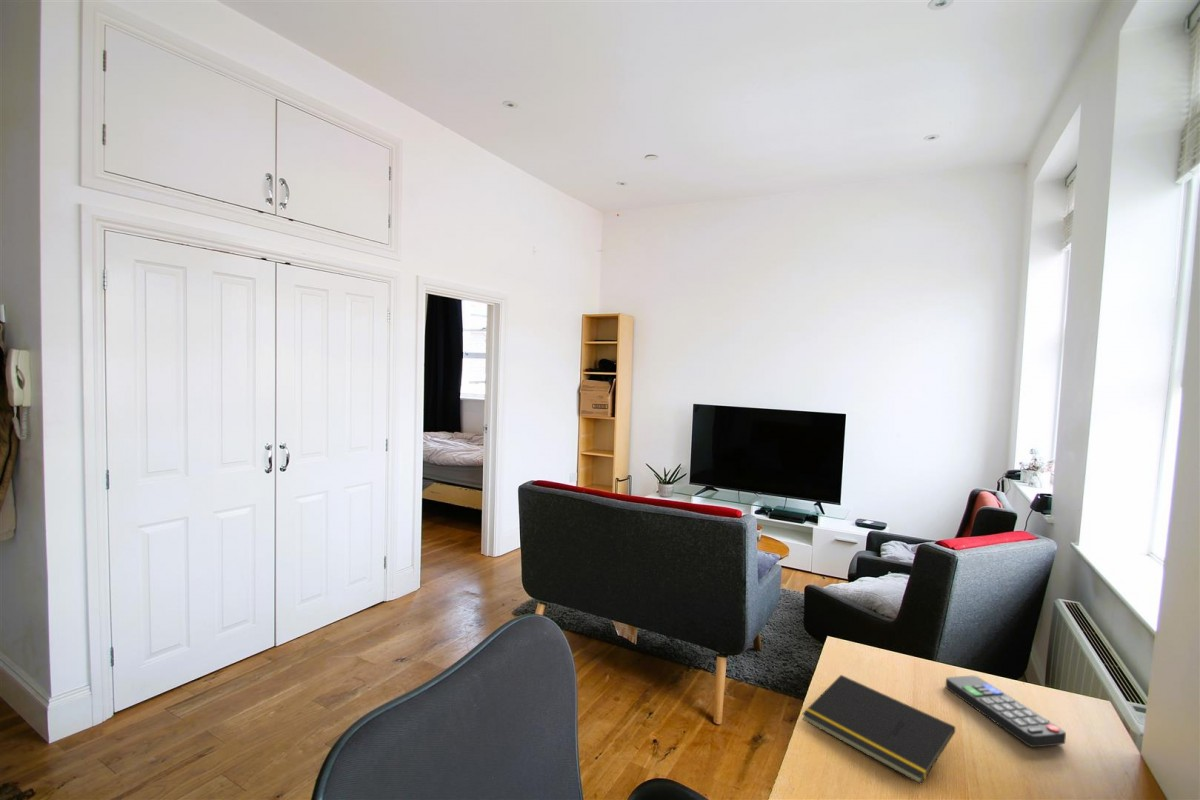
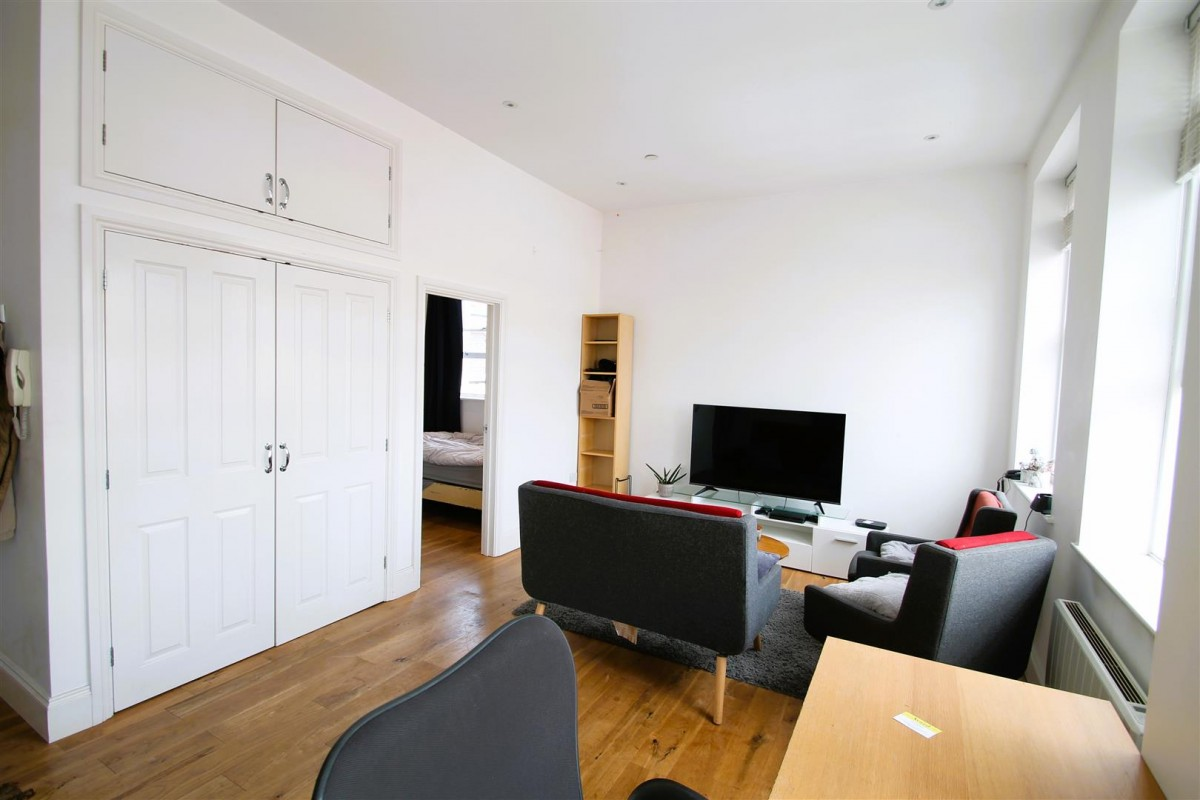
- remote control [945,675,1067,748]
- notepad [801,674,956,785]
